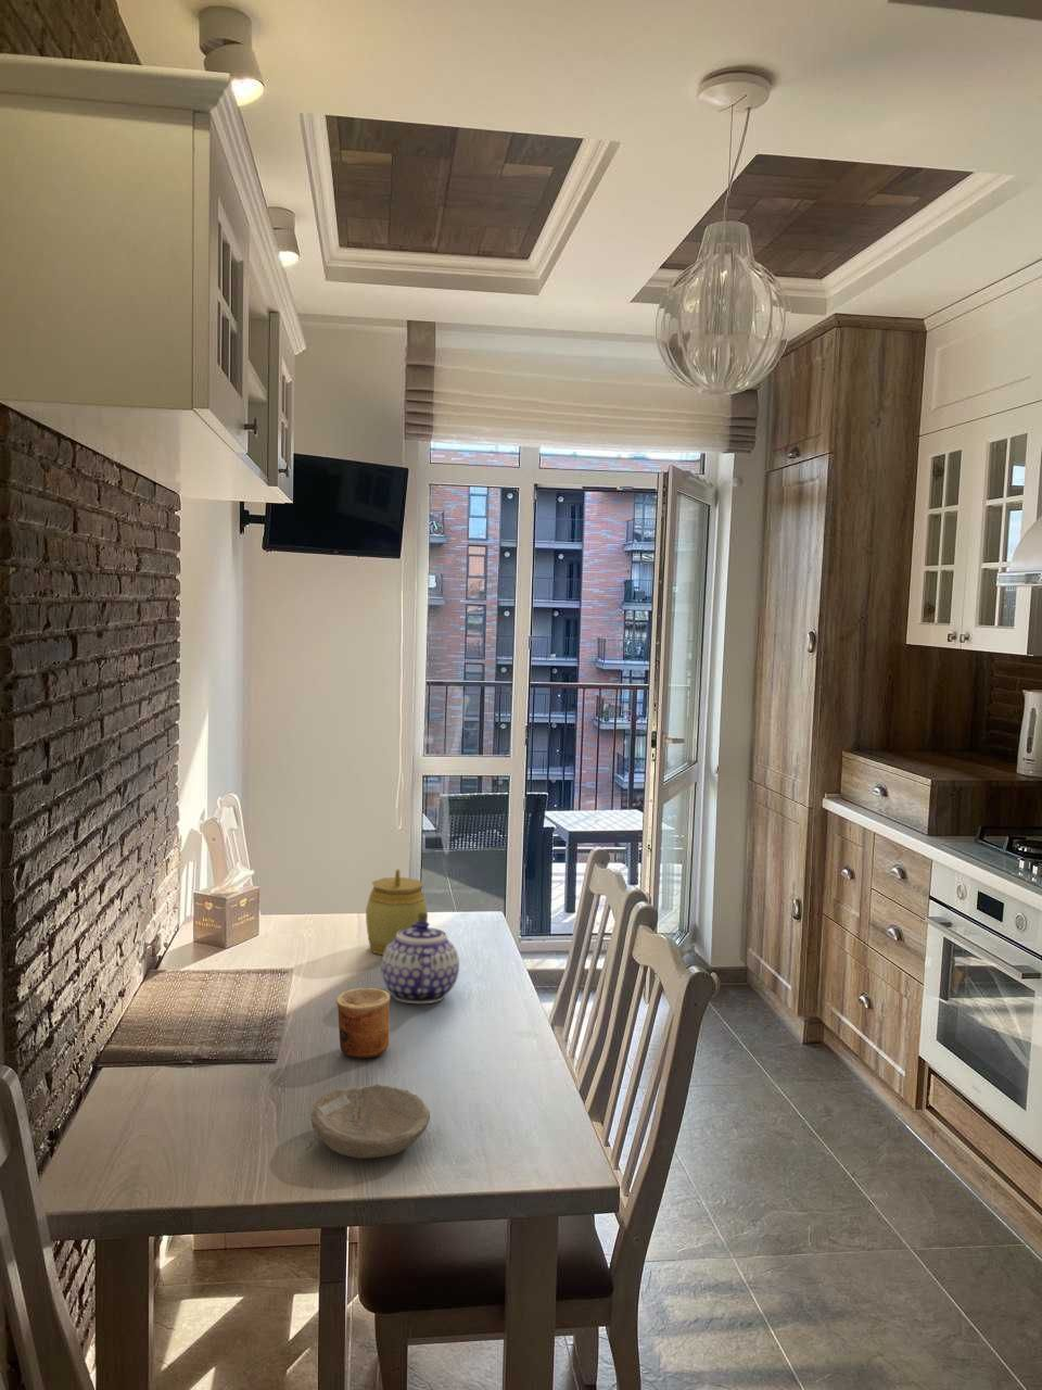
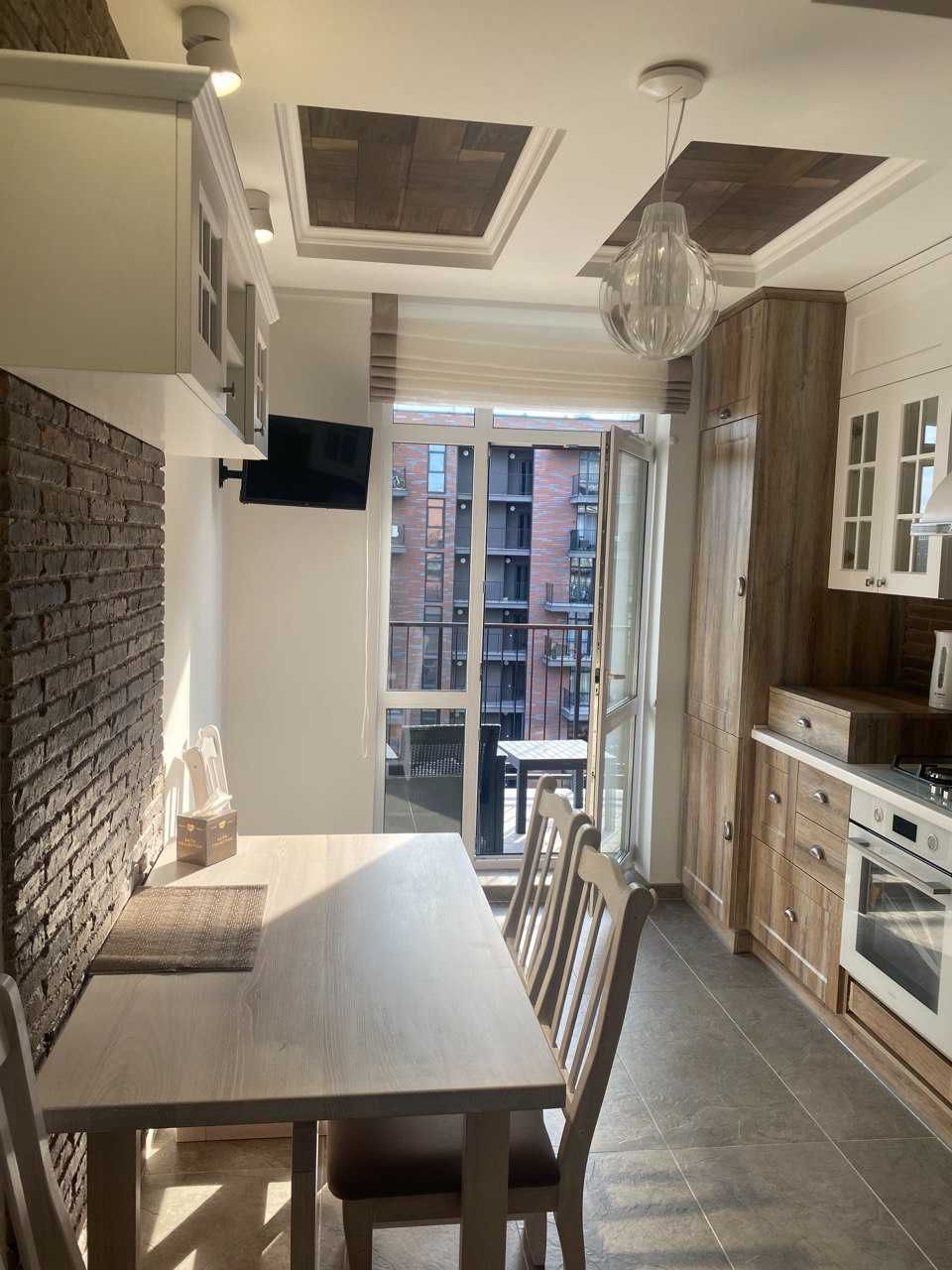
- jar [364,869,429,955]
- cup [335,987,391,1059]
- bowl [310,1084,431,1159]
- teapot [380,920,460,1005]
